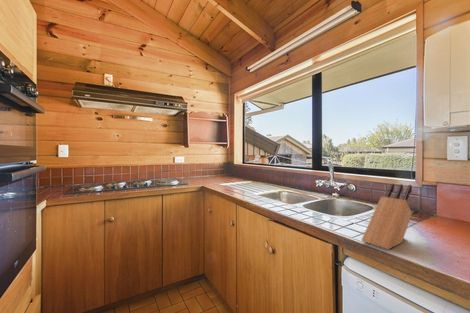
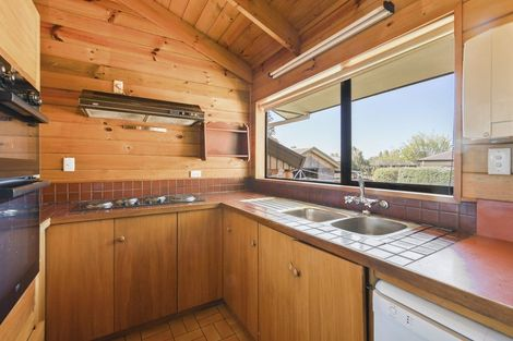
- knife block [360,183,413,251]
